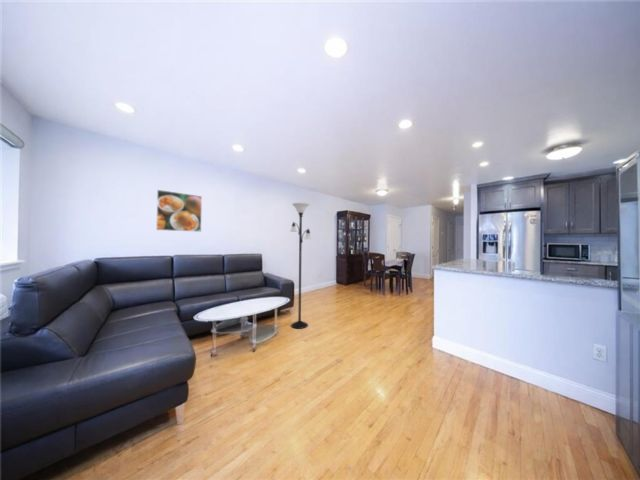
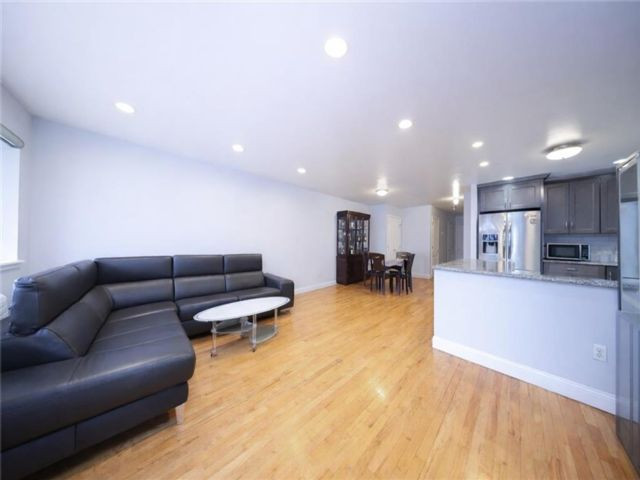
- floor lamp [289,202,313,330]
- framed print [155,189,203,233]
